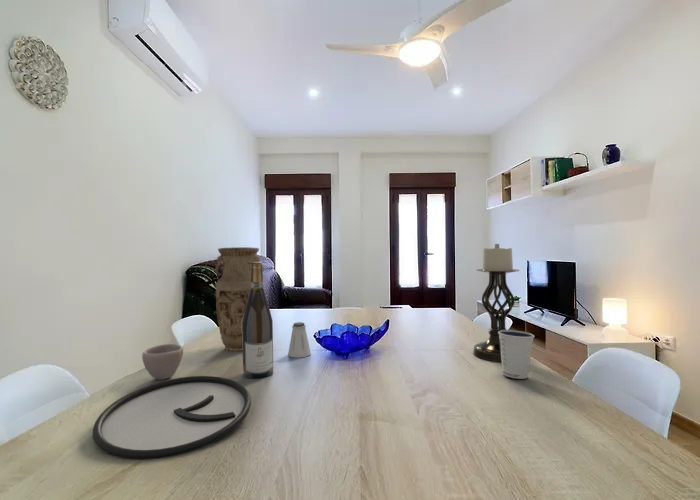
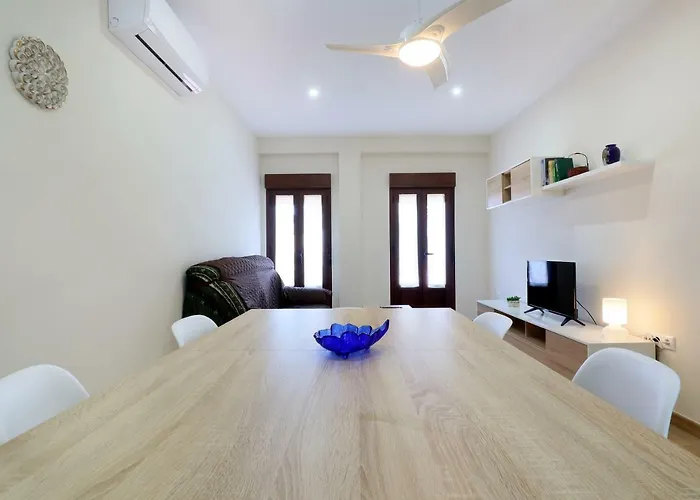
- cup [141,343,184,381]
- candle holder [472,243,521,363]
- plate [92,375,252,460]
- dixie cup [498,329,535,380]
- wine bottle [242,261,274,379]
- vase [214,246,265,352]
- saltshaker [287,321,312,359]
